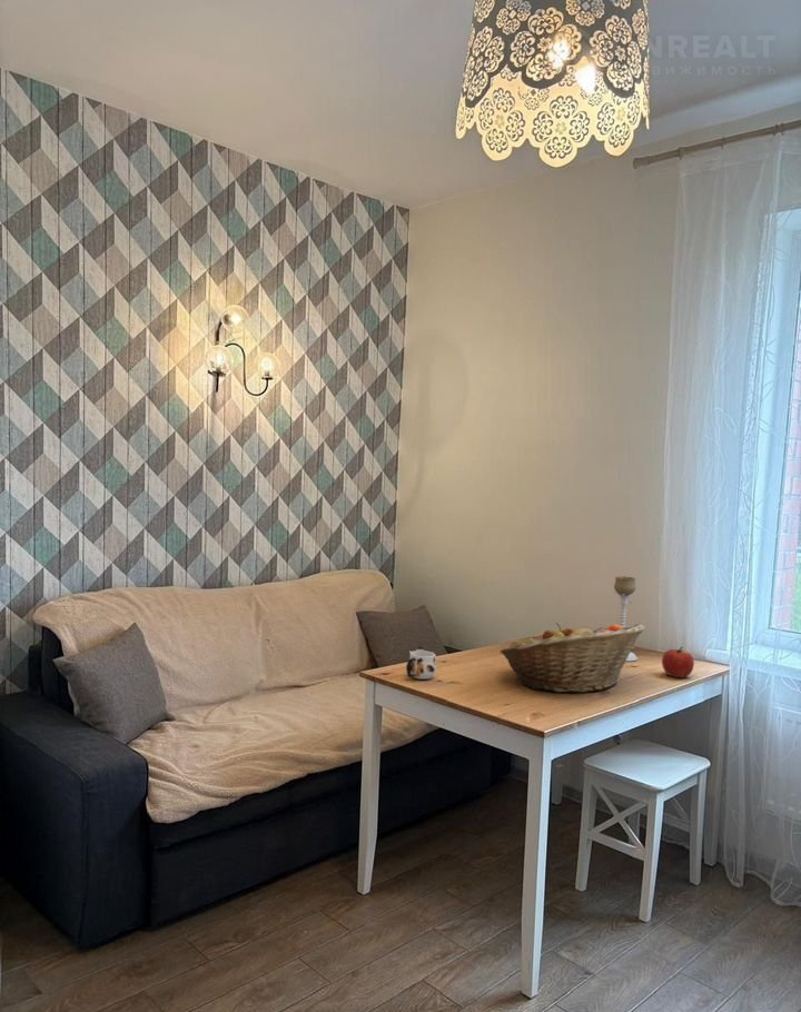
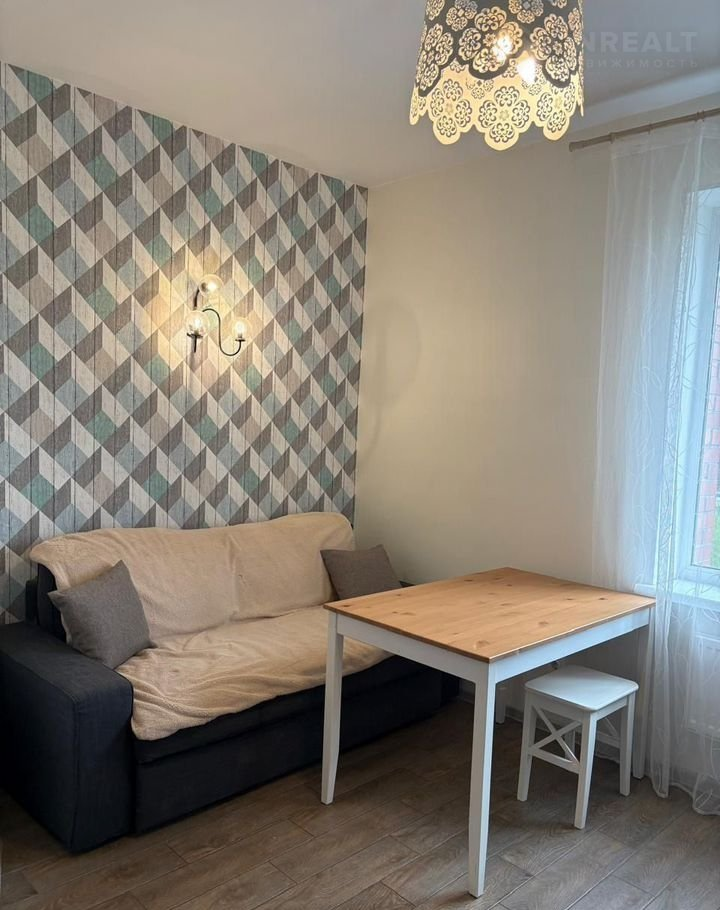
- candle holder [613,575,639,663]
- fruit basket [498,623,646,694]
- apple [661,646,695,678]
- mug [405,645,437,681]
